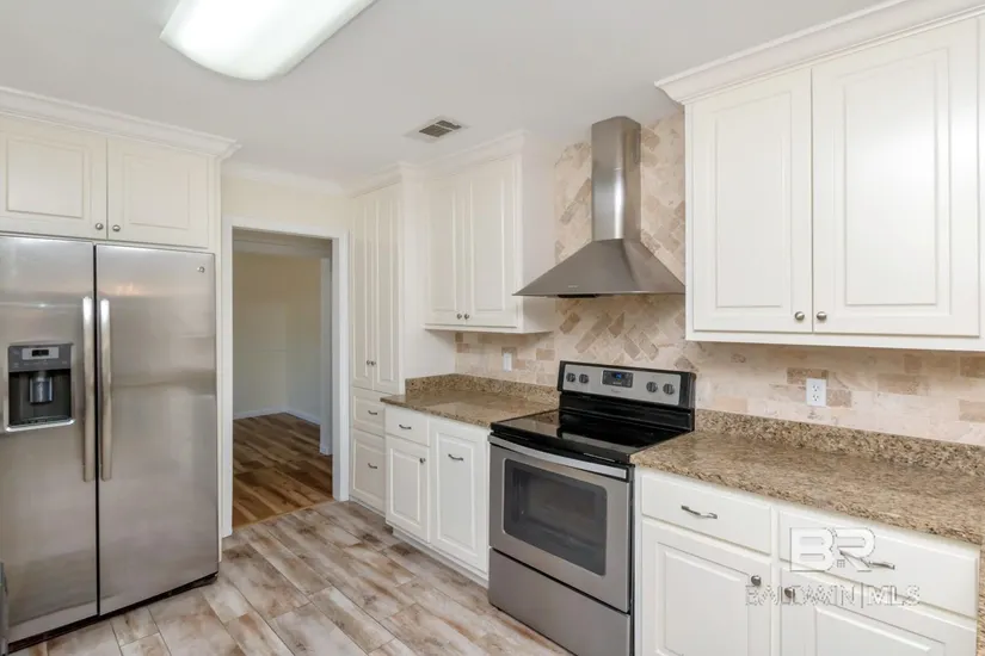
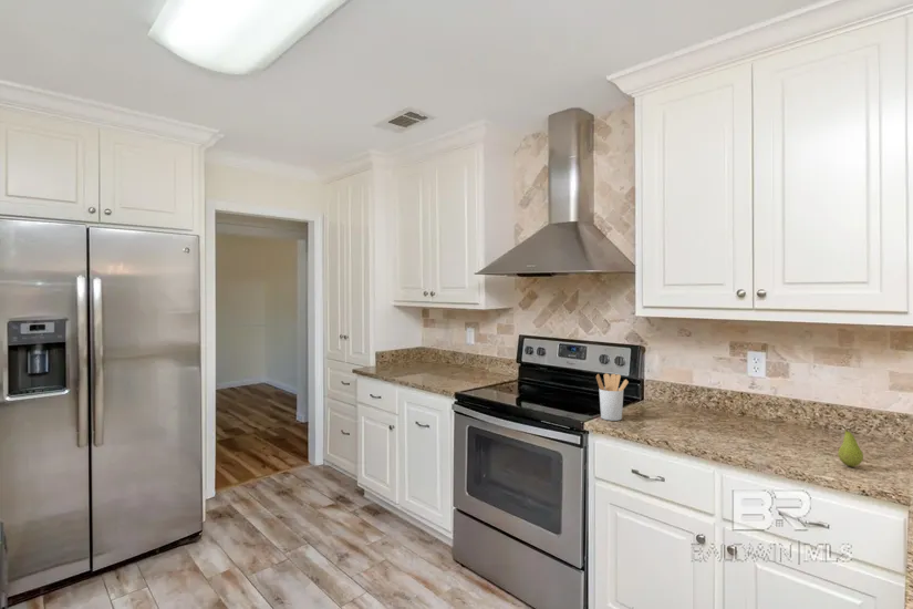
+ utensil holder [595,372,630,422]
+ fruit [837,424,864,467]
